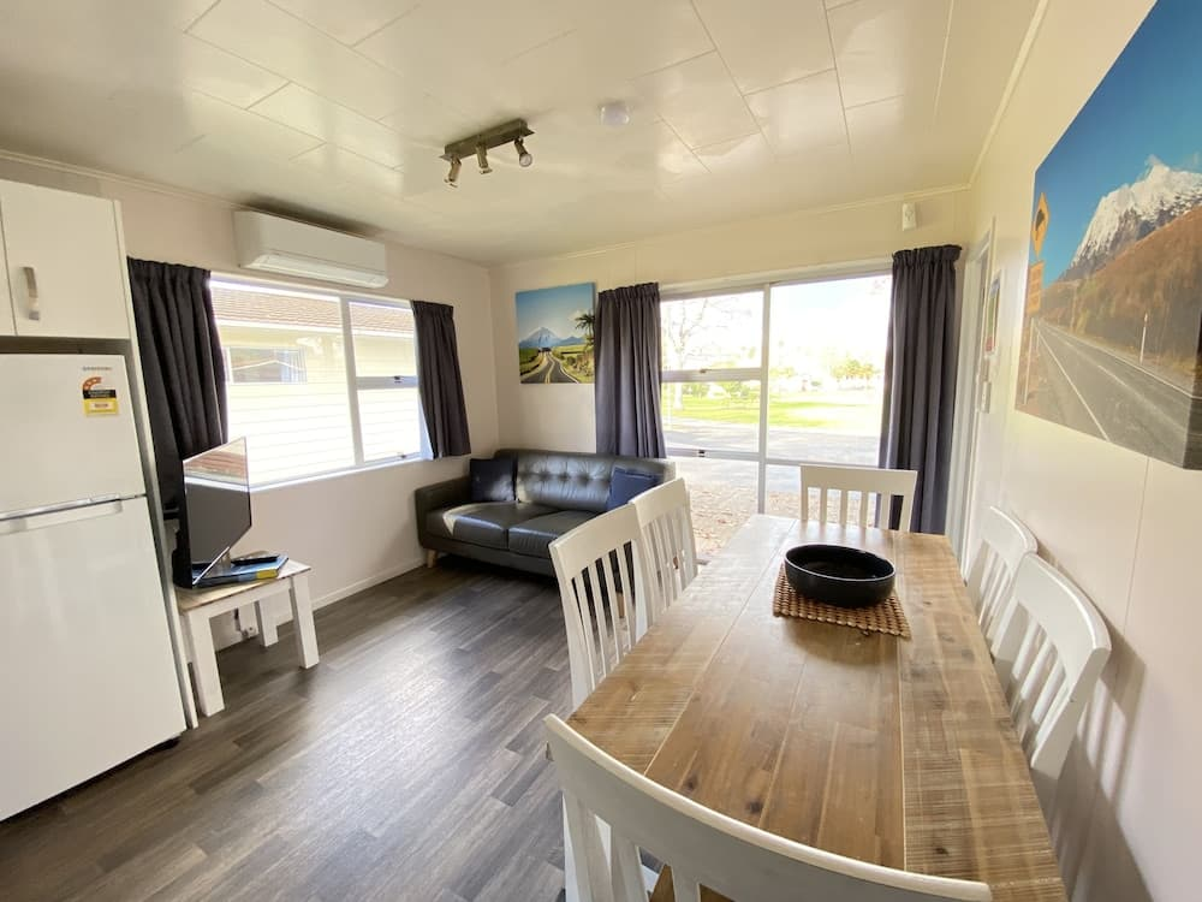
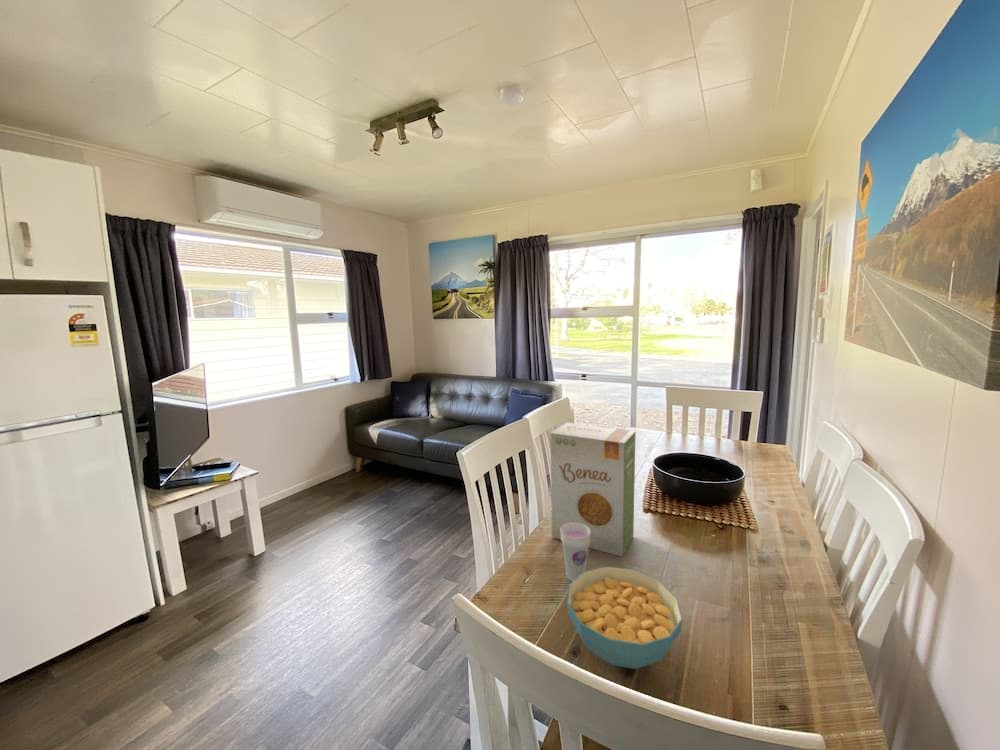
+ cup [560,523,591,582]
+ cereal bowl [566,566,684,670]
+ food box [550,422,637,558]
